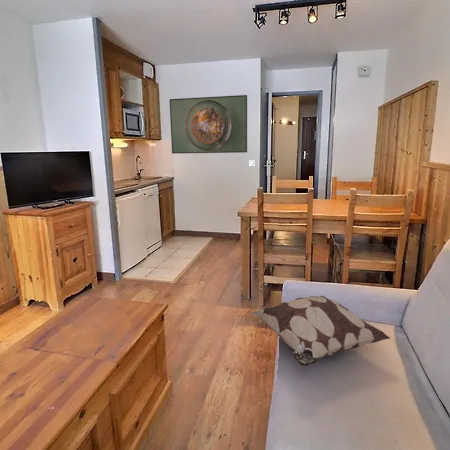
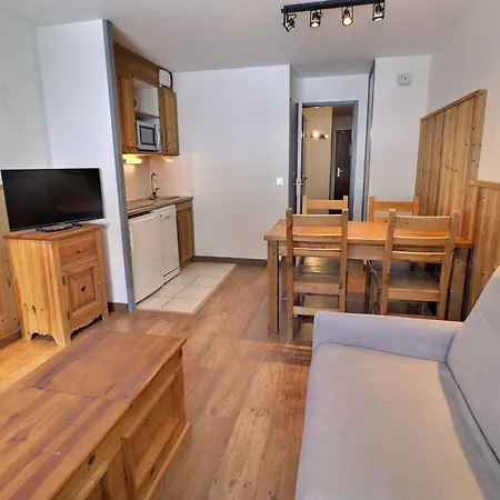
- decorative pillow [250,295,391,367]
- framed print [169,94,248,155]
